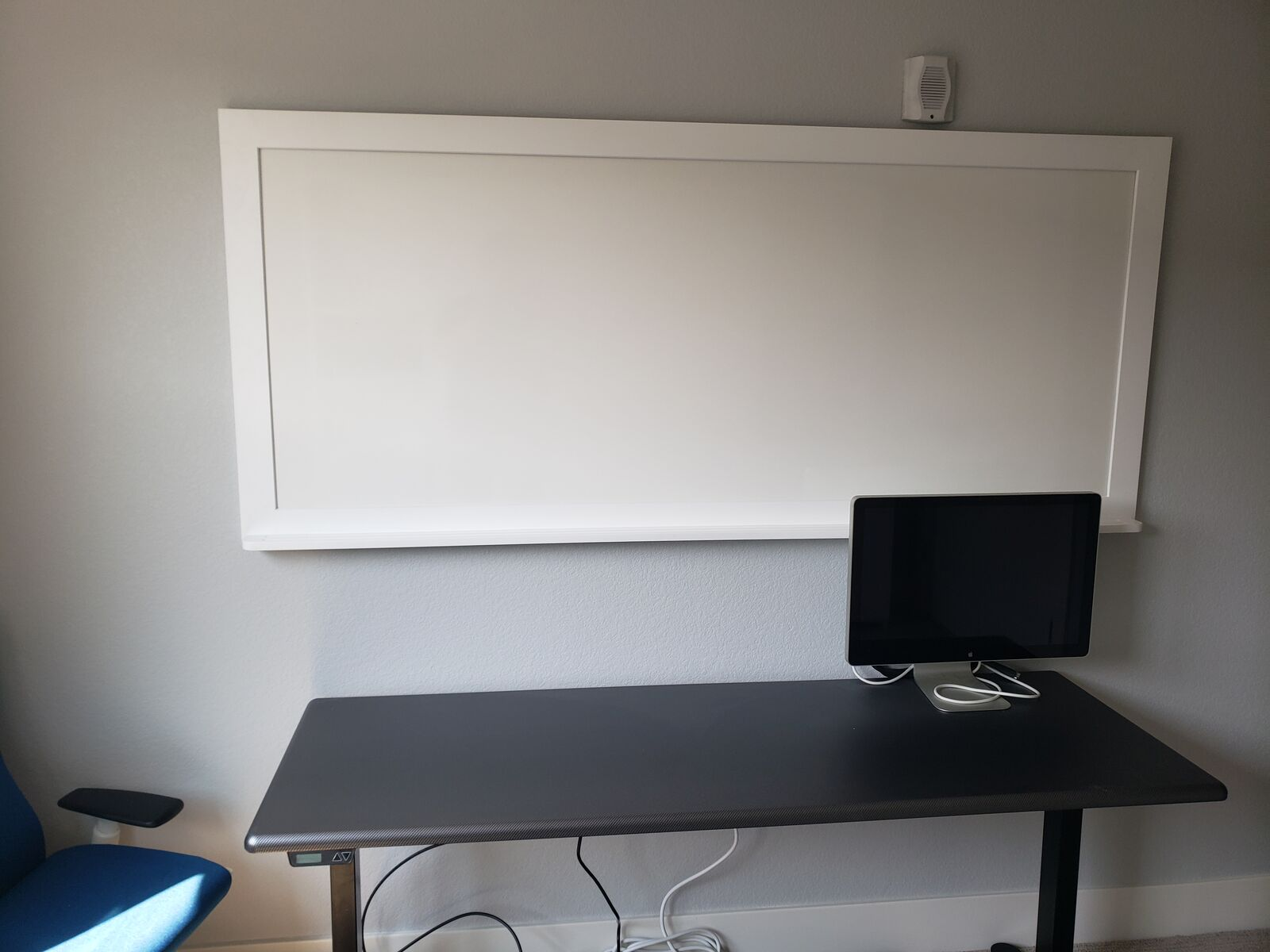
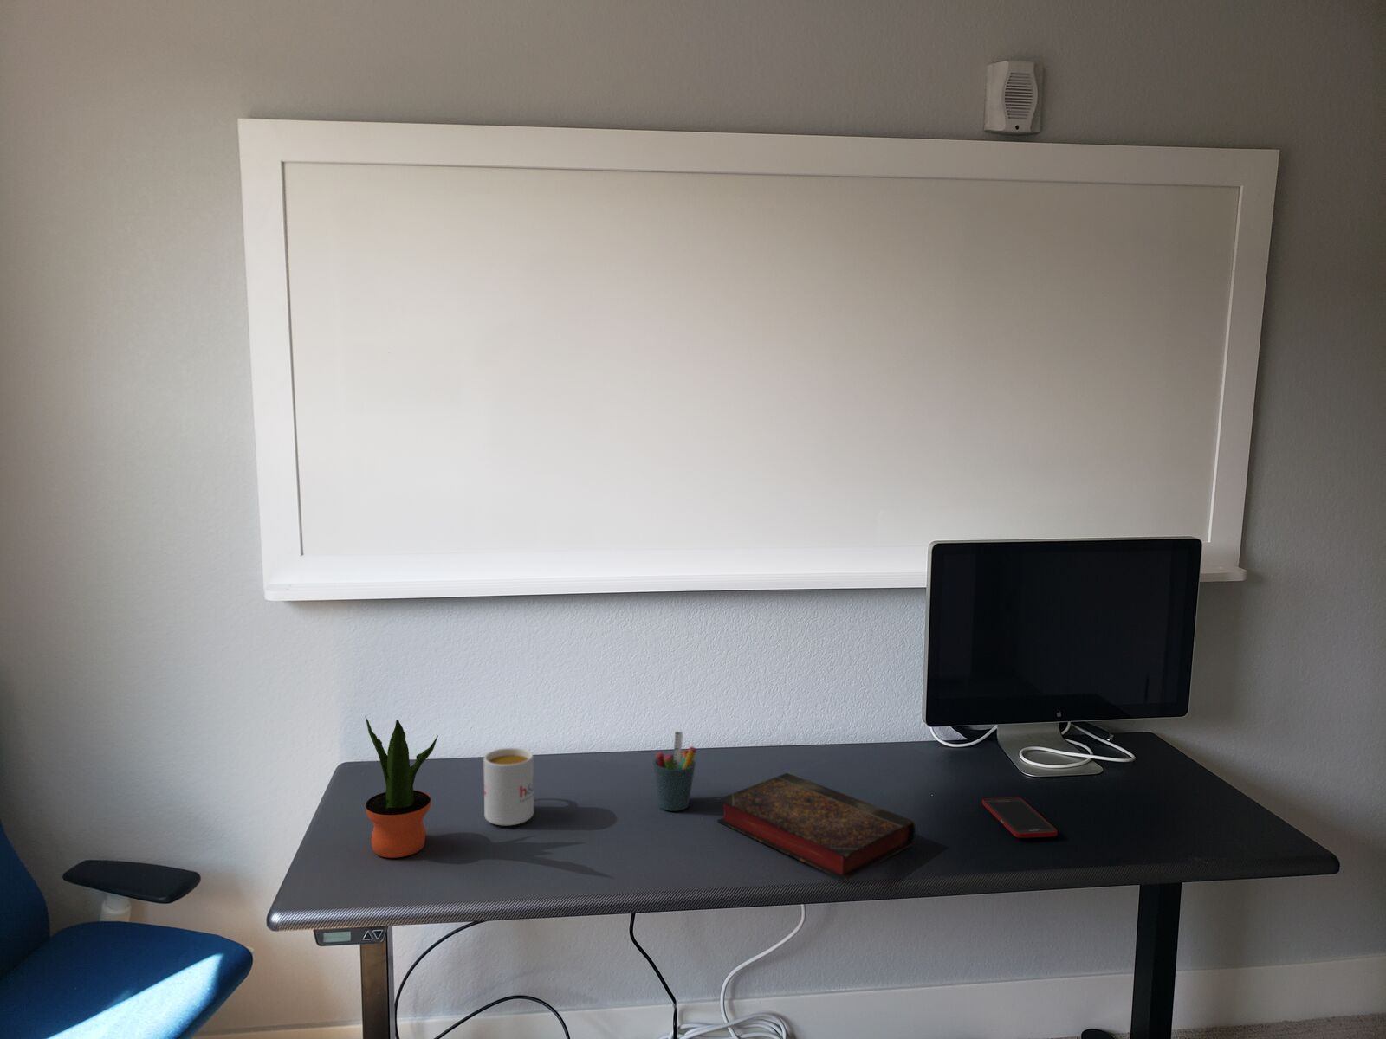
+ potted plant [365,716,439,859]
+ book [716,772,917,882]
+ pen holder [652,731,697,812]
+ mug [482,748,535,826]
+ cell phone [981,797,1058,839]
